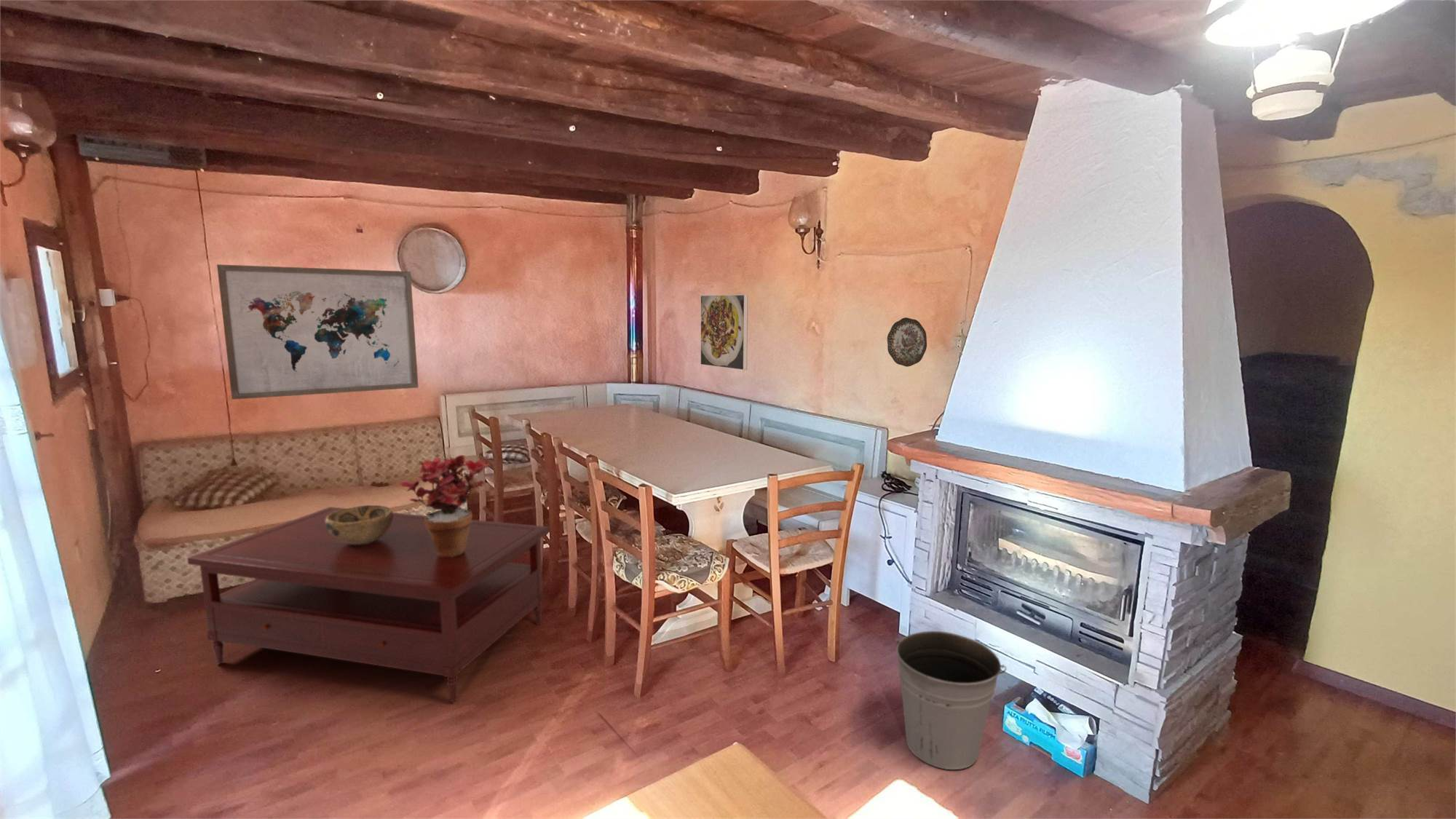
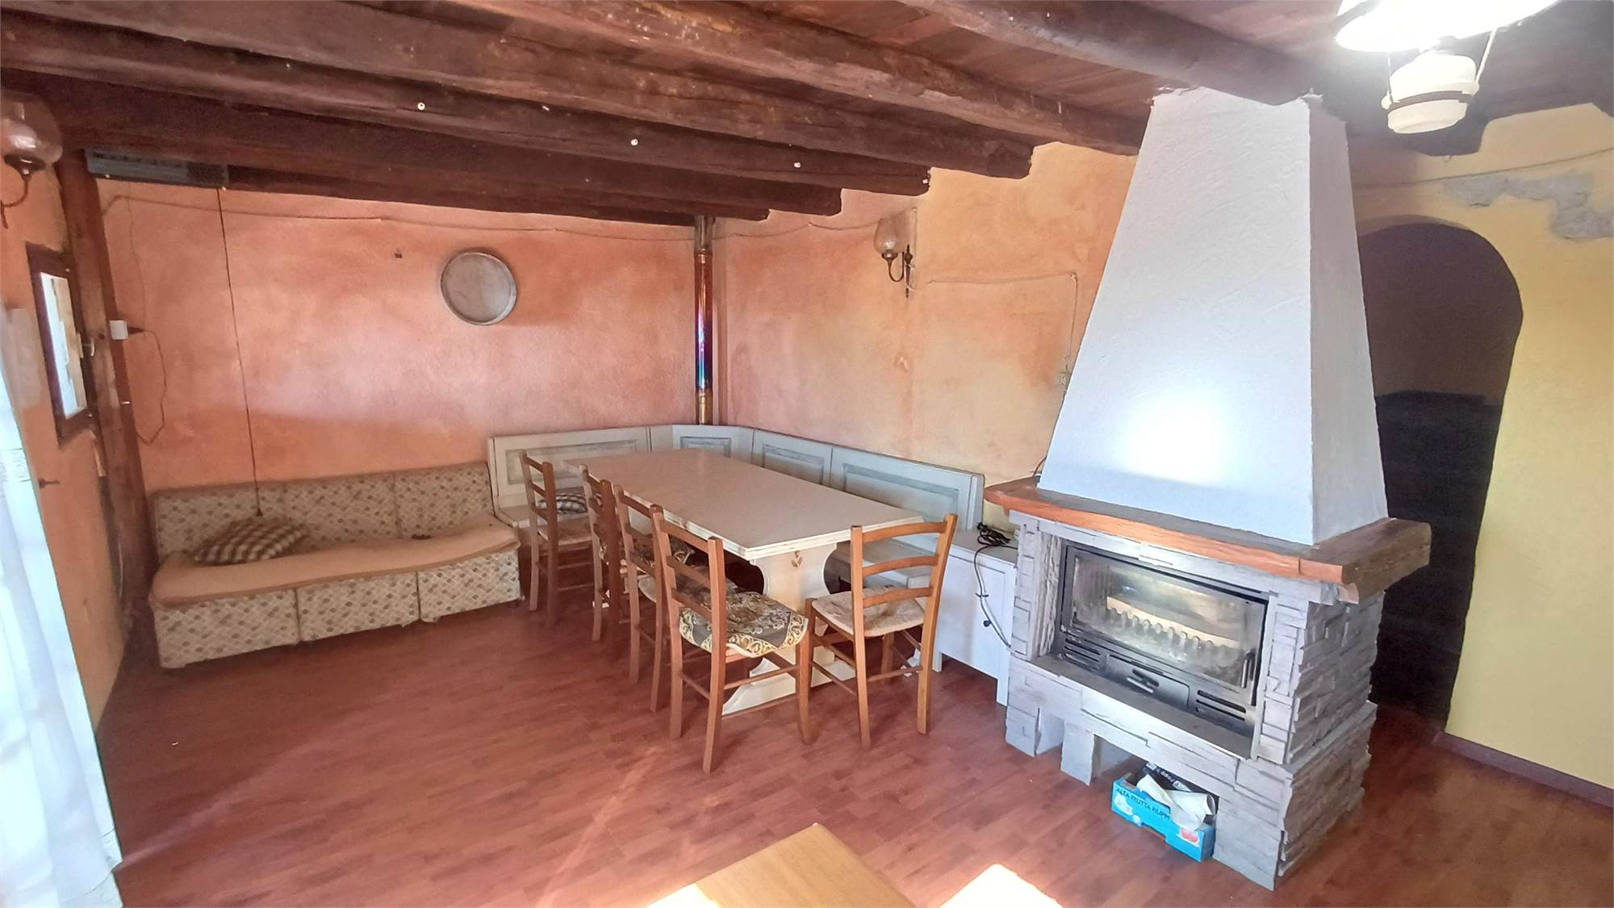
- potted plant [400,454,491,558]
- coffee table [186,506,550,703]
- decorative plate [887,317,927,368]
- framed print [700,294,748,371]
- decorative bowl [325,505,393,545]
- bucket [894,630,1007,770]
- wall art [216,264,419,400]
